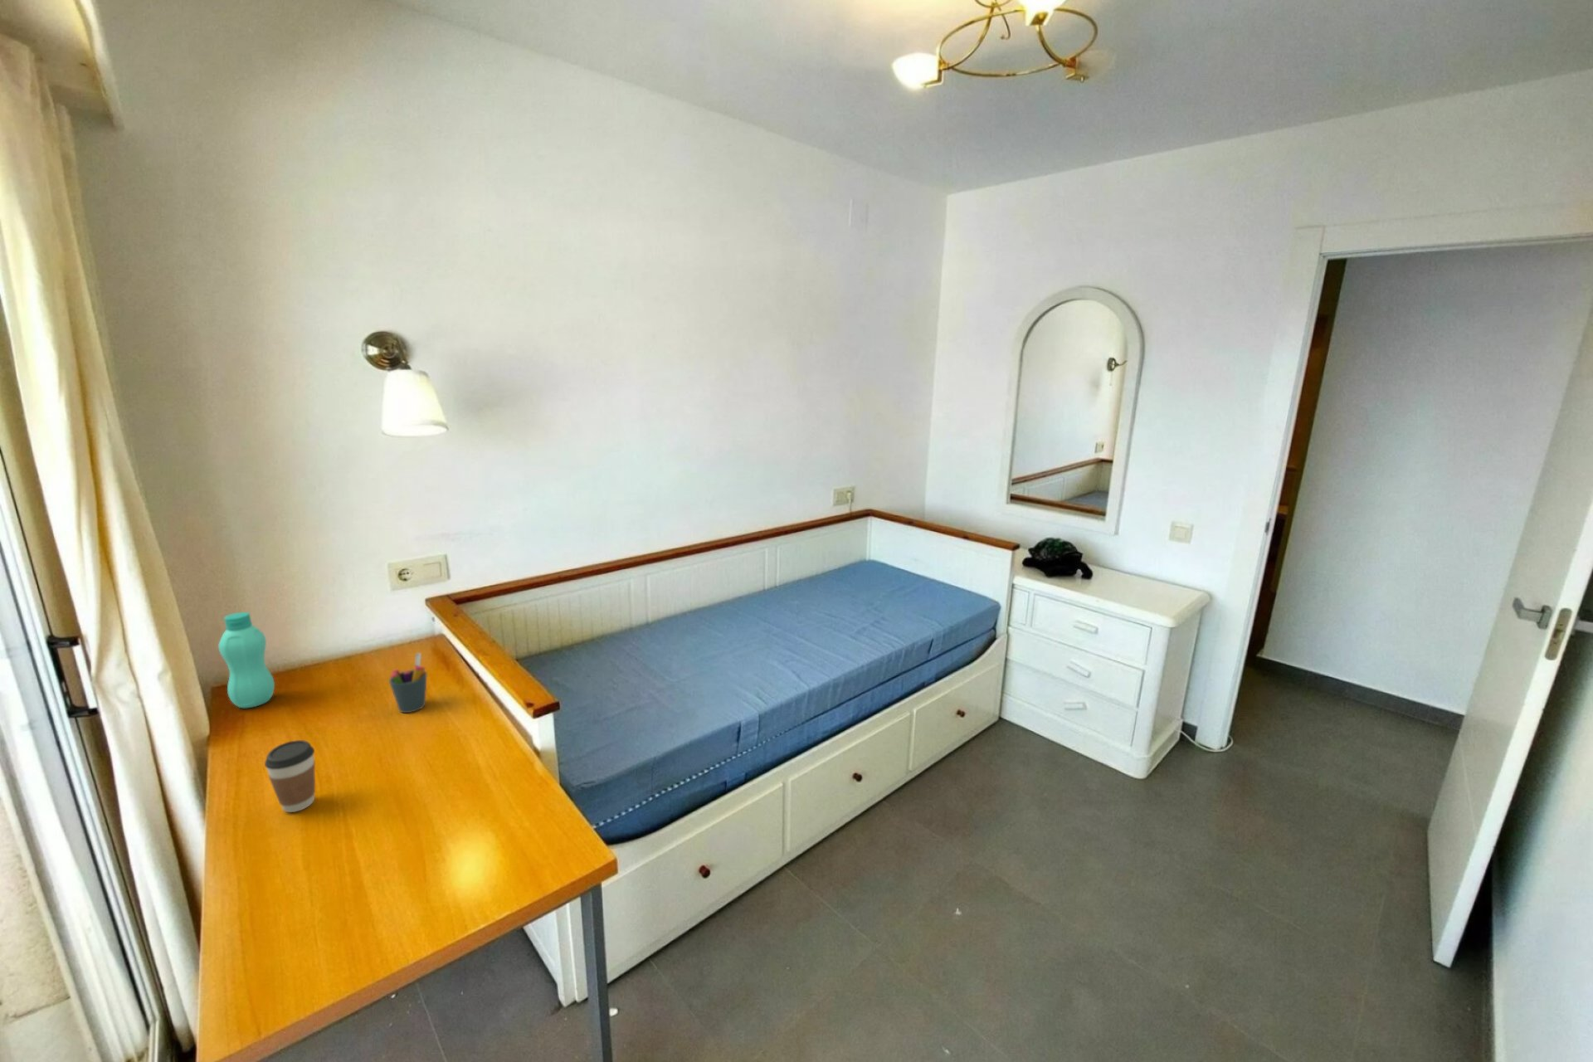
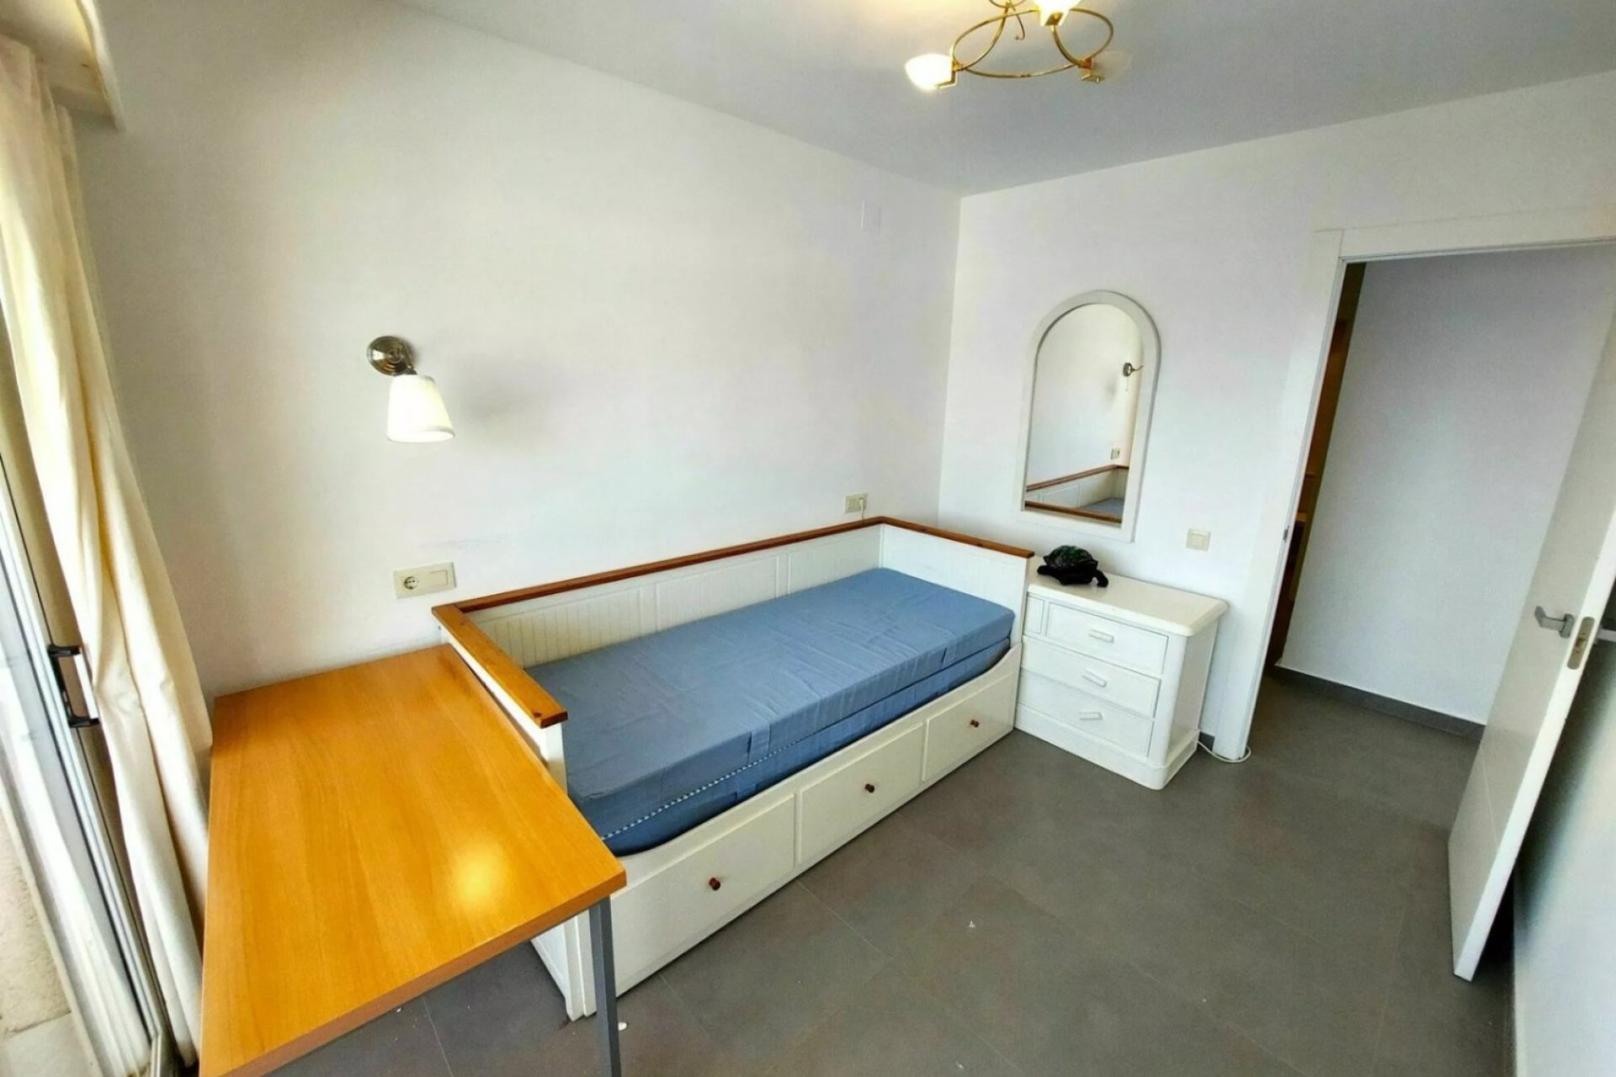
- coffee cup [264,740,316,813]
- pen holder [389,652,428,714]
- bottle [217,612,275,709]
